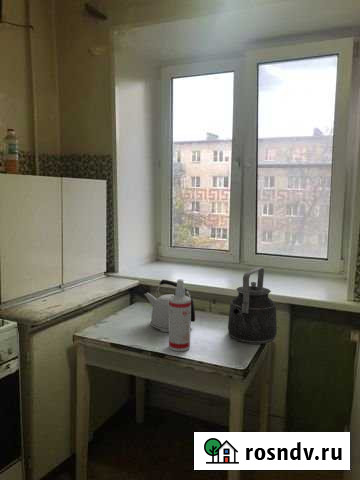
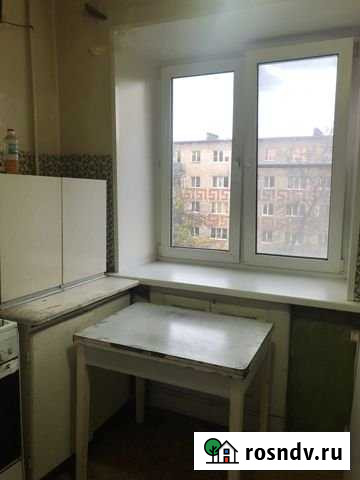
- kettle [144,279,196,333]
- kettle [227,266,278,345]
- spray bottle [168,278,192,352]
